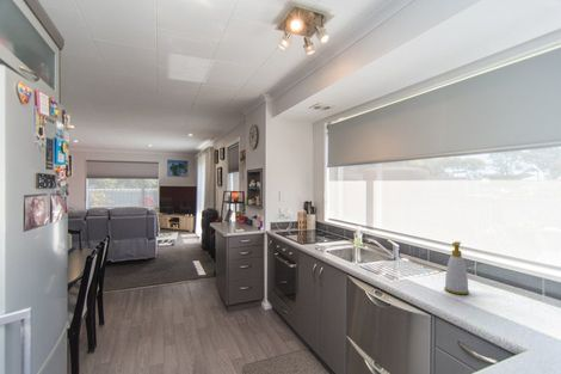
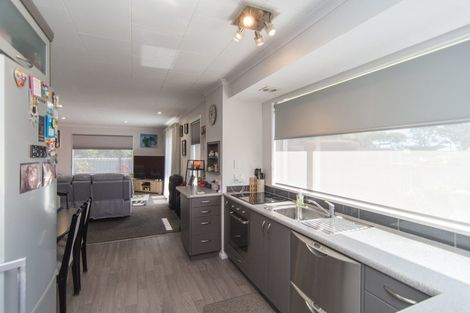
- soap bottle [444,240,470,295]
